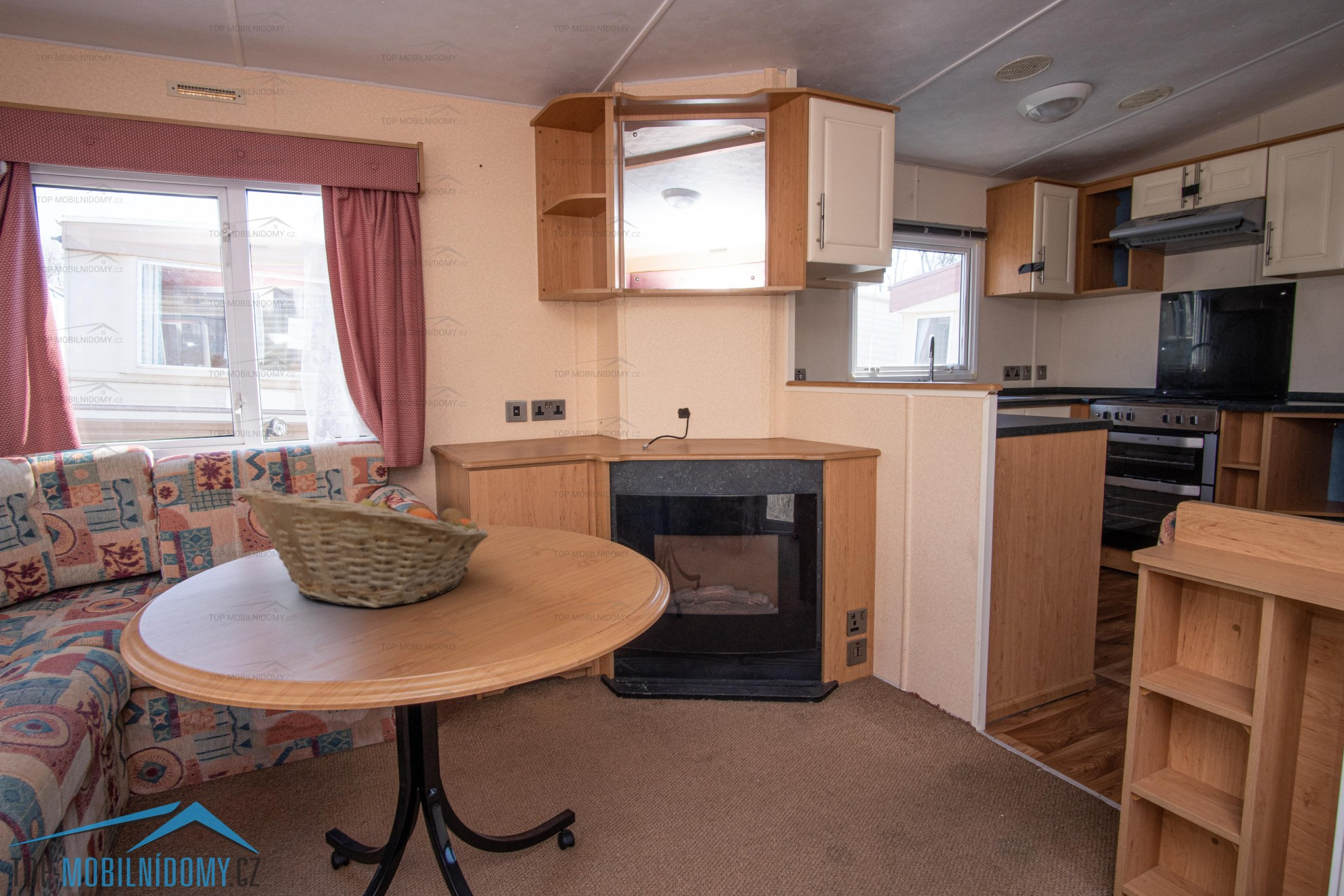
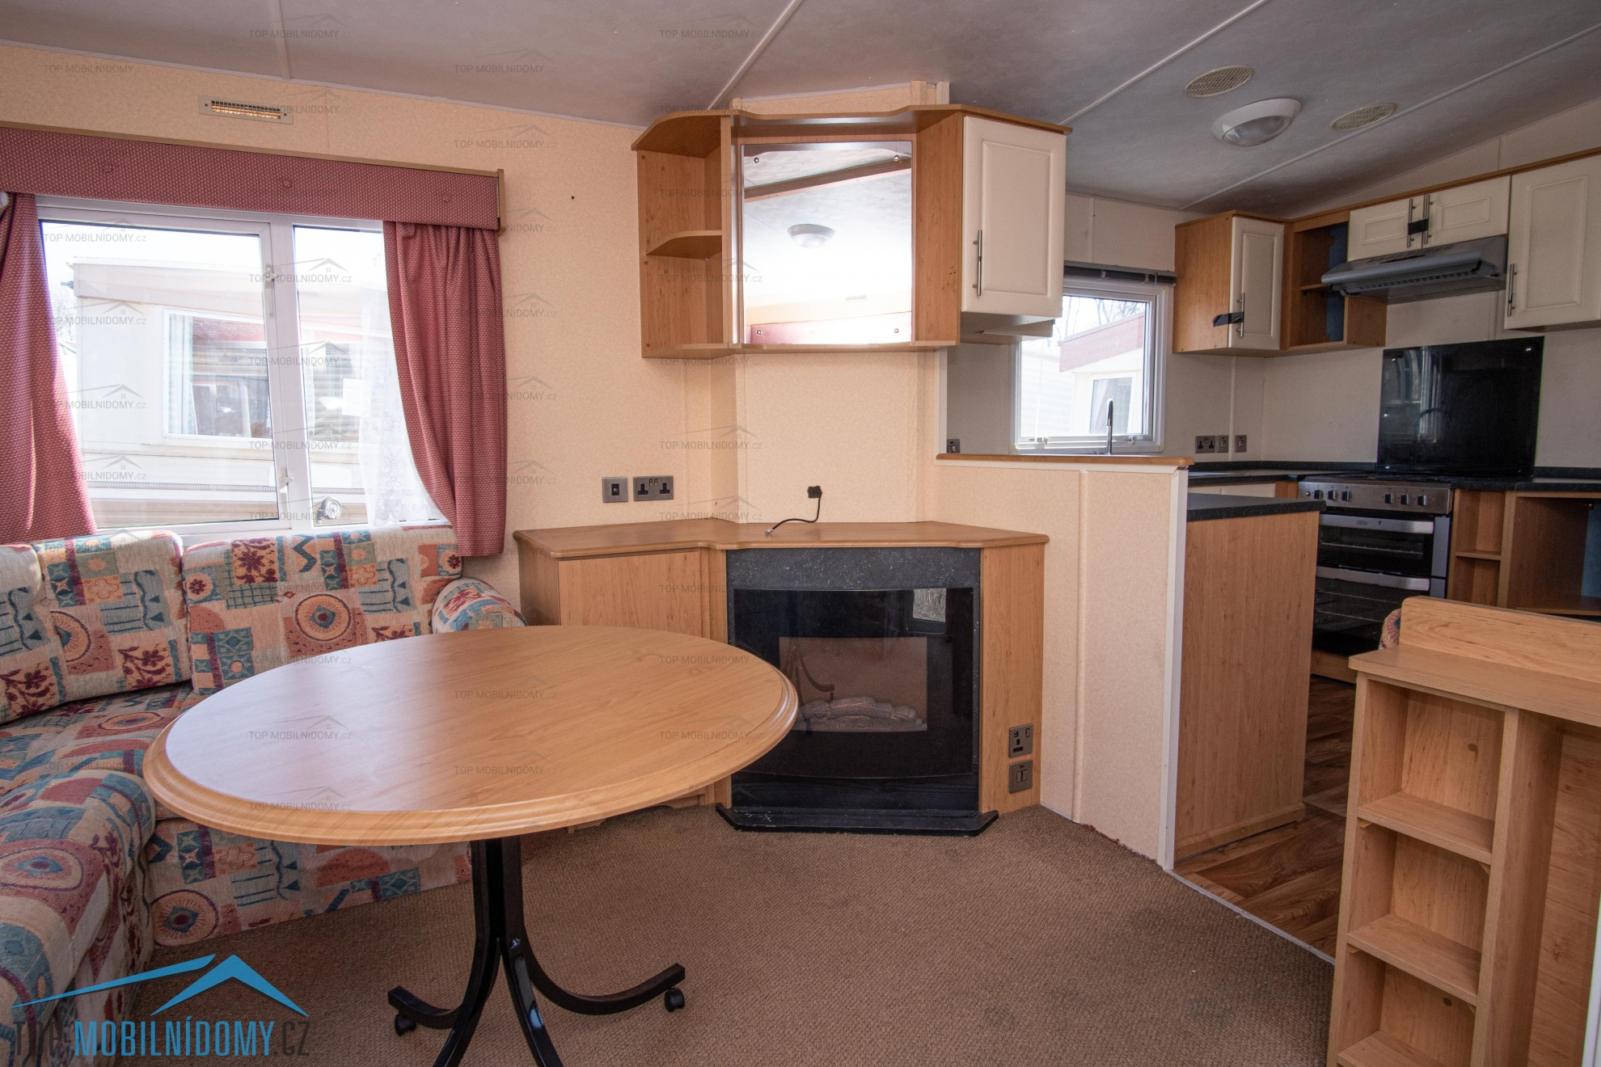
- fruit basket [237,485,489,609]
